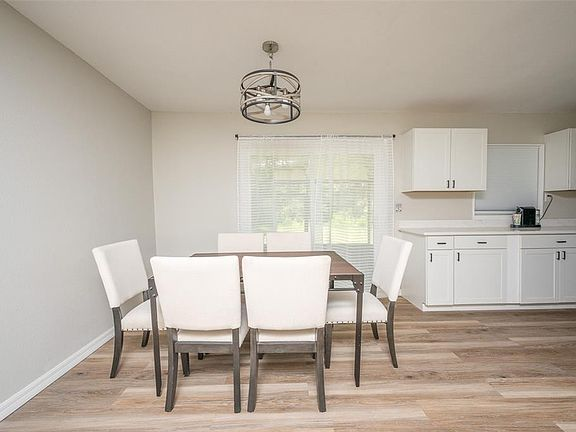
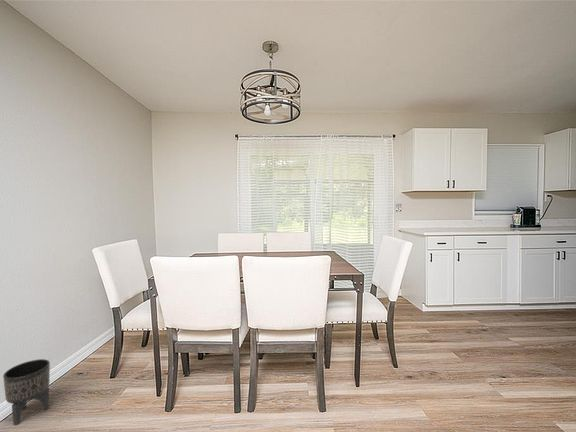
+ planter [2,358,51,426]
